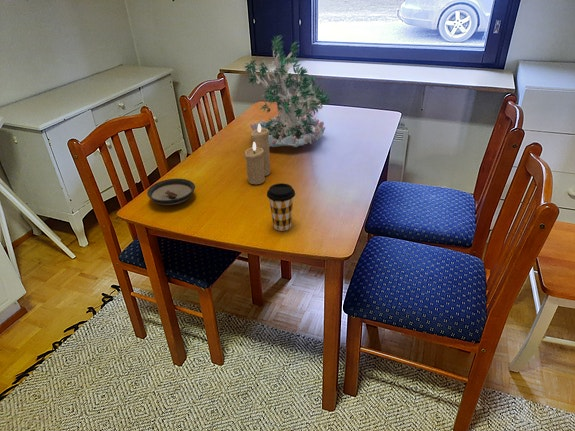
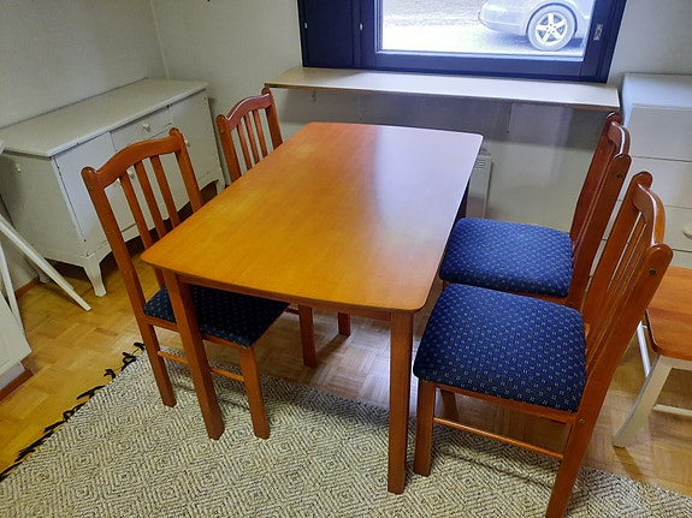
- saucer [146,178,196,206]
- plant [243,34,332,148]
- candle [244,124,272,185]
- coffee cup [266,182,296,232]
